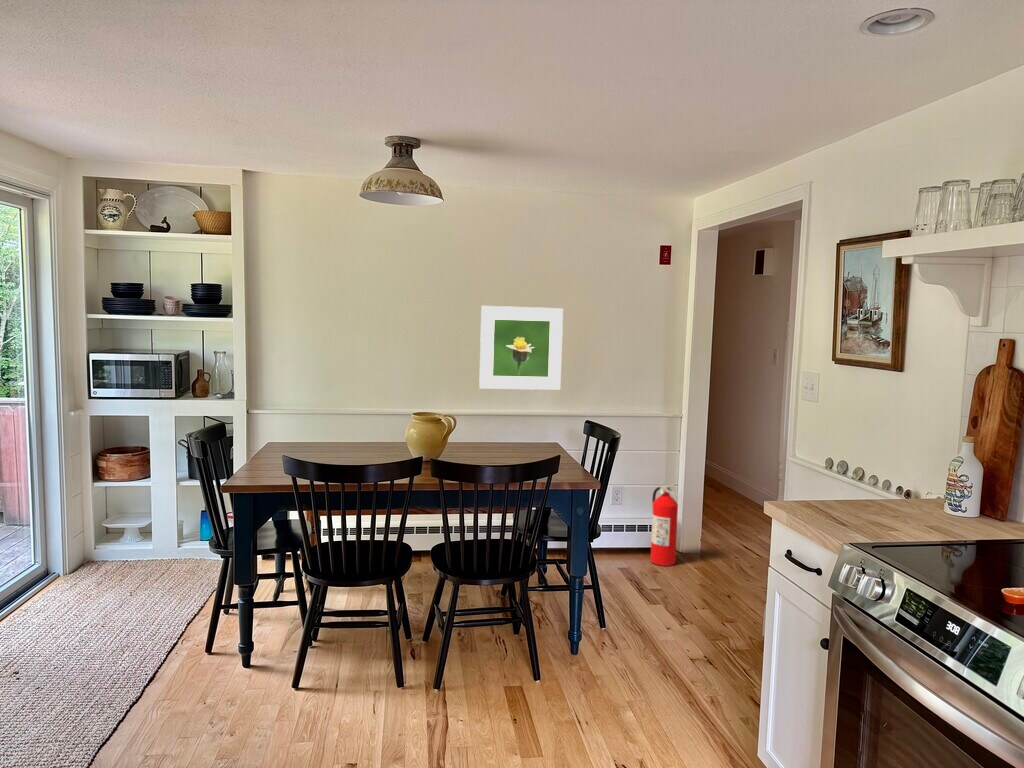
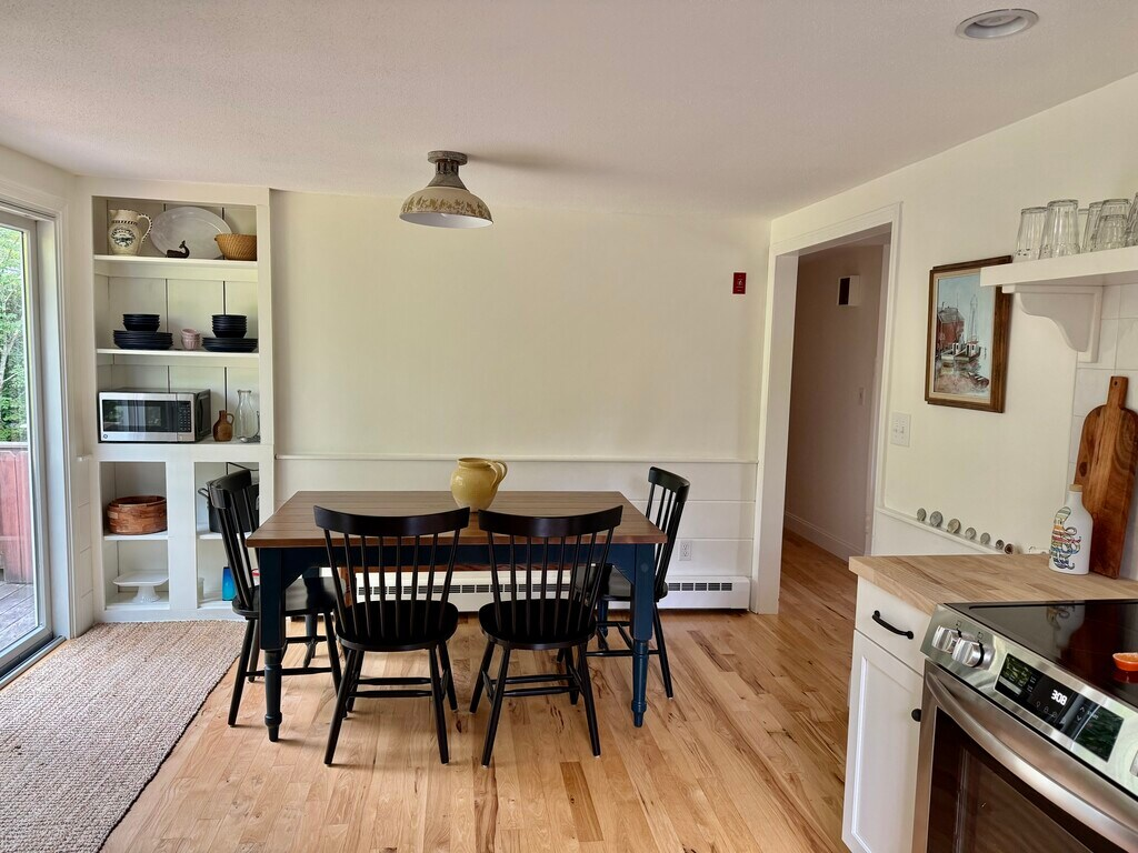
- fire extinguisher [649,483,680,567]
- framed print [478,305,564,391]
